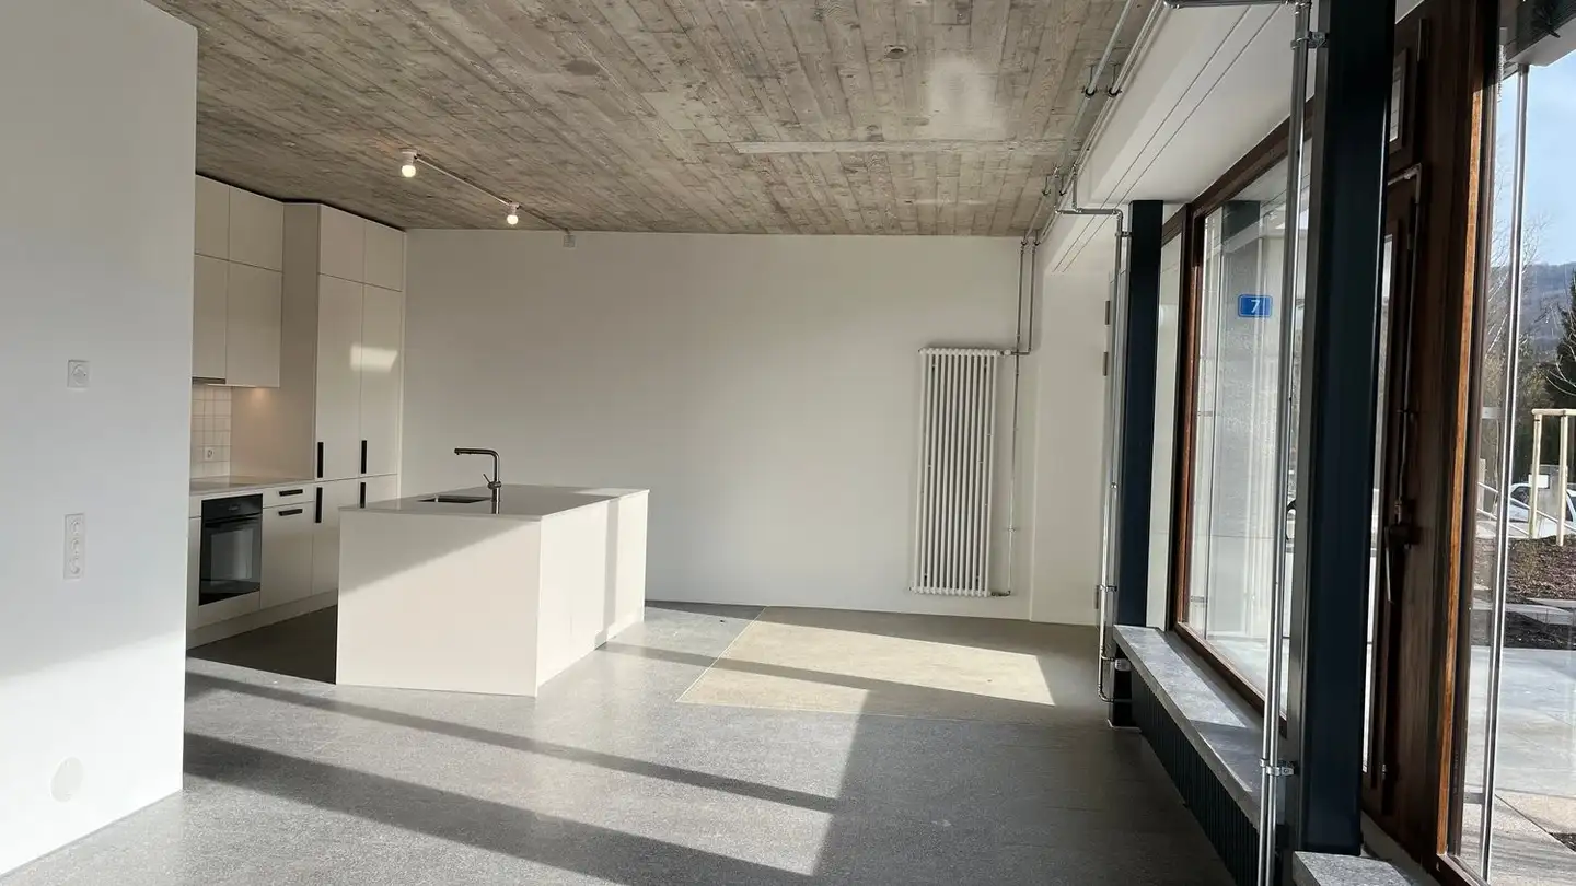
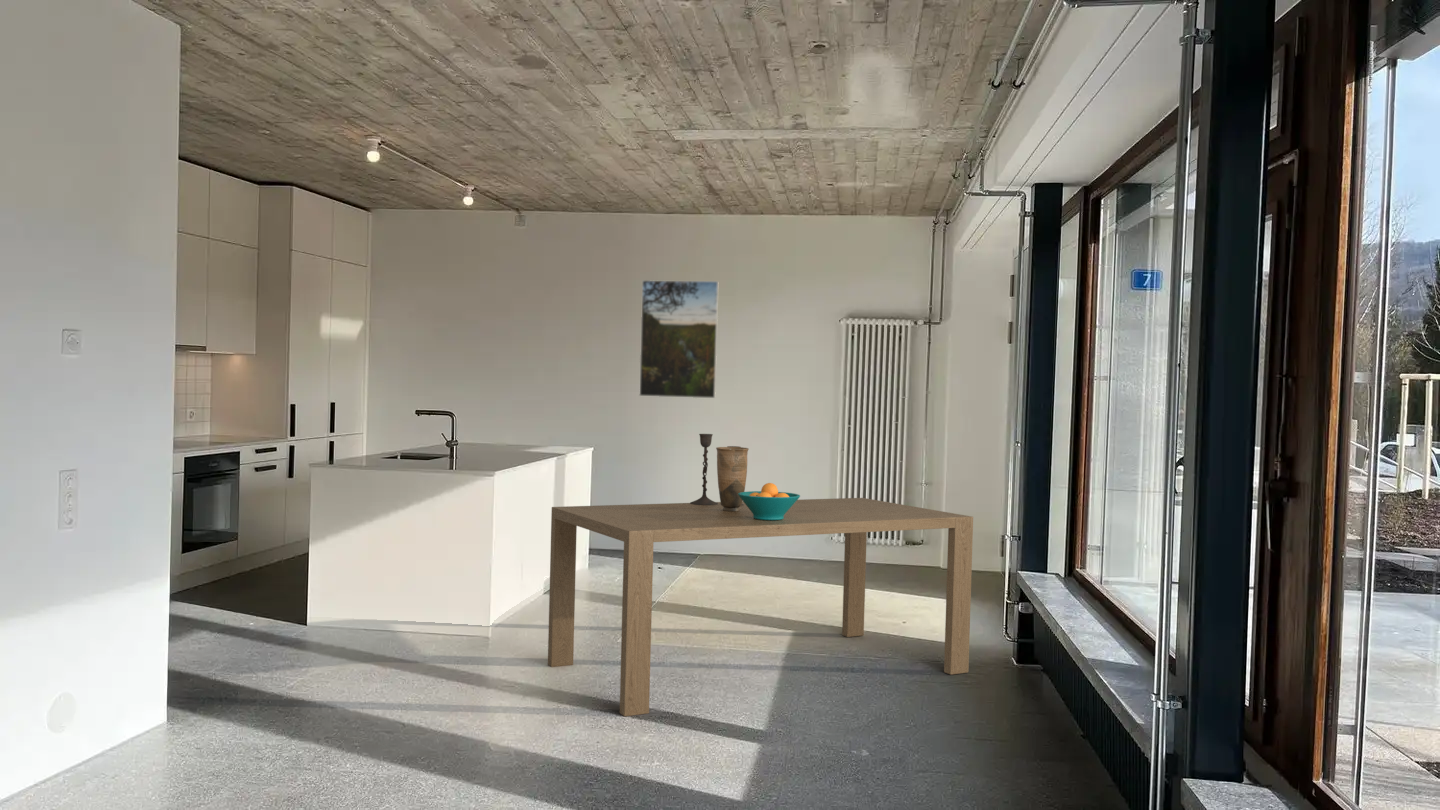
+ vase [715,446,750,511]
+ fruit bowl [738,482,801,520]
+ dining table [547,497,974,717]
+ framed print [638,279,719,399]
+ candlestick [689,433,744,506]
